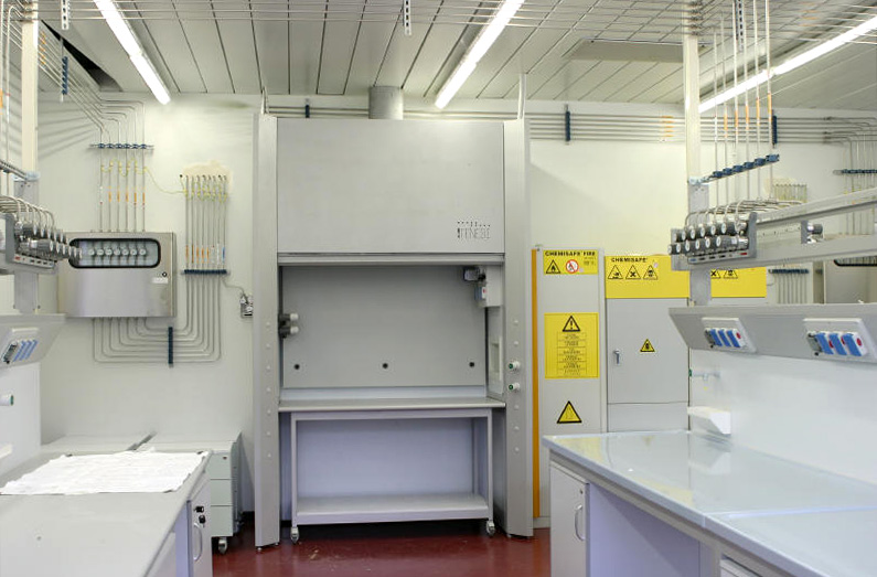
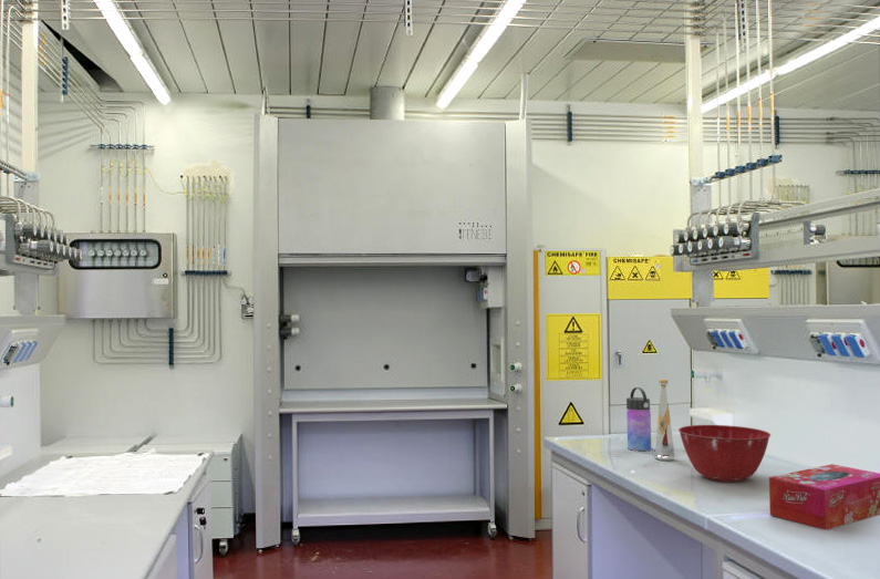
+ mixing bowl [677,424,772,483]
+ tissue box [768,463,880,531]
+ bottle [654,379,675,462]
+ water bottle [625,386,652,452]
